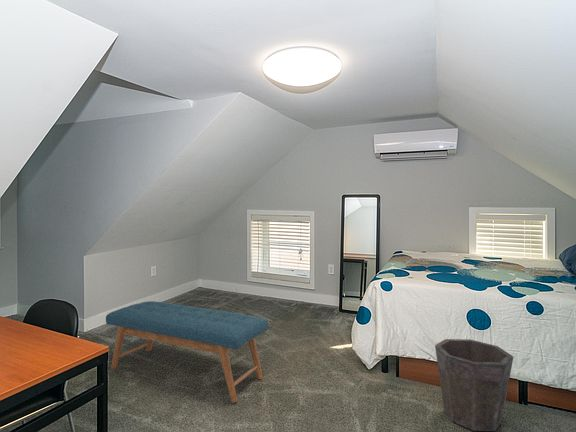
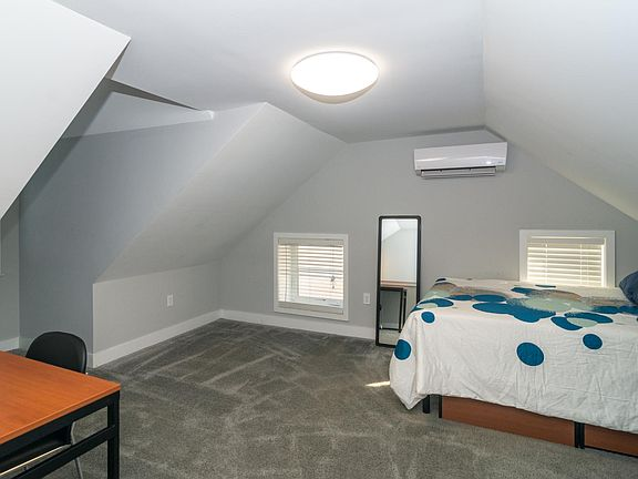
- waste bin [434,338,514,432]
- bench [105,300,269,403]
